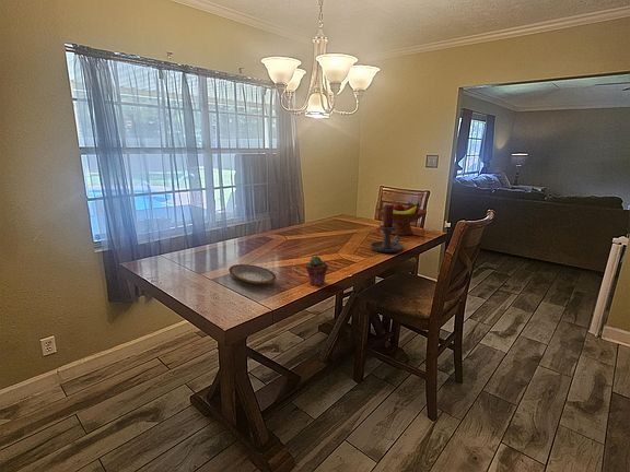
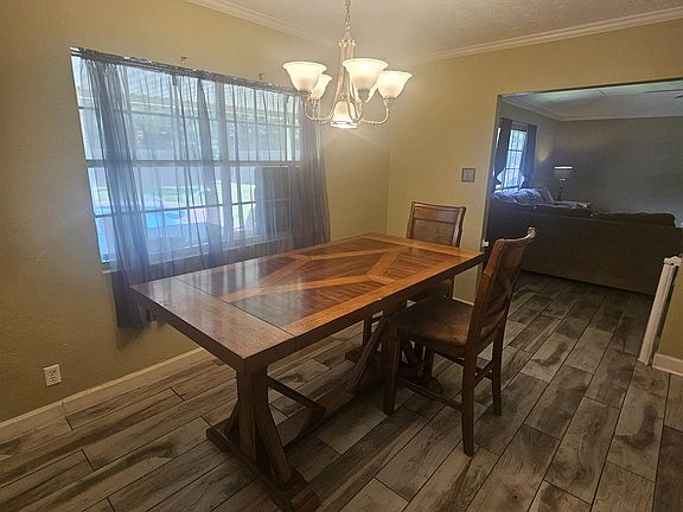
- fruit bowl [375,201,428,236]
- potted succulent [305,255,329,286]
- candle holder [370,204,405,253]
- plate [228,263,278,285]
